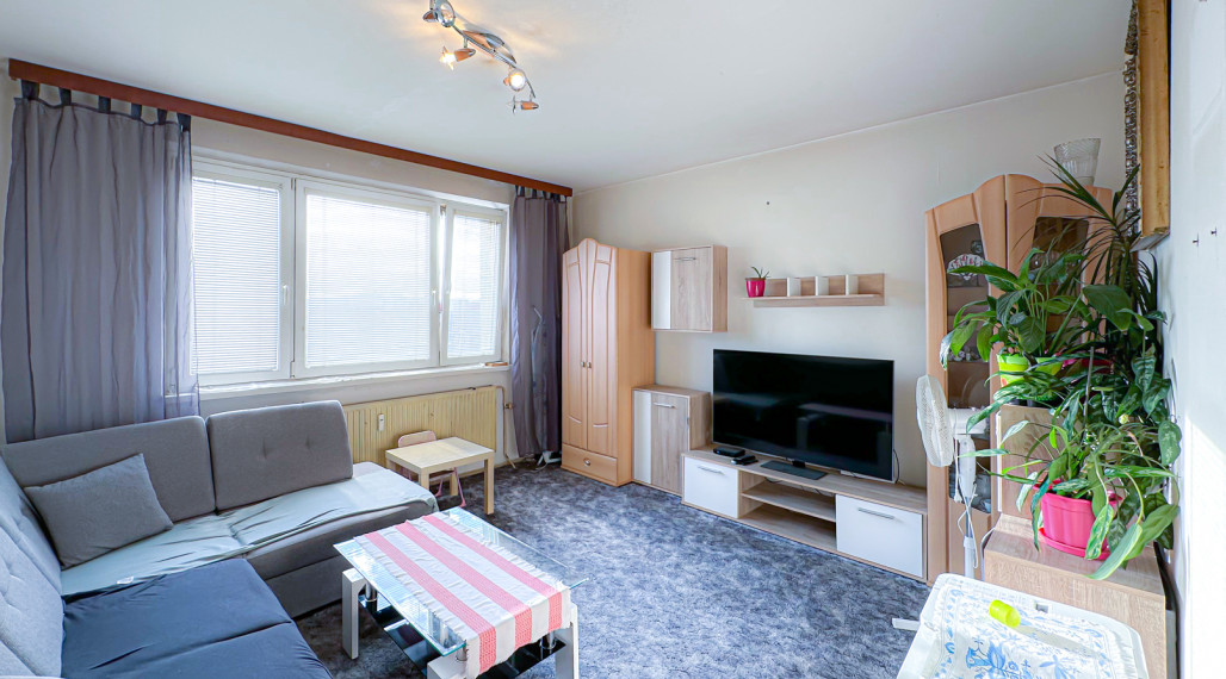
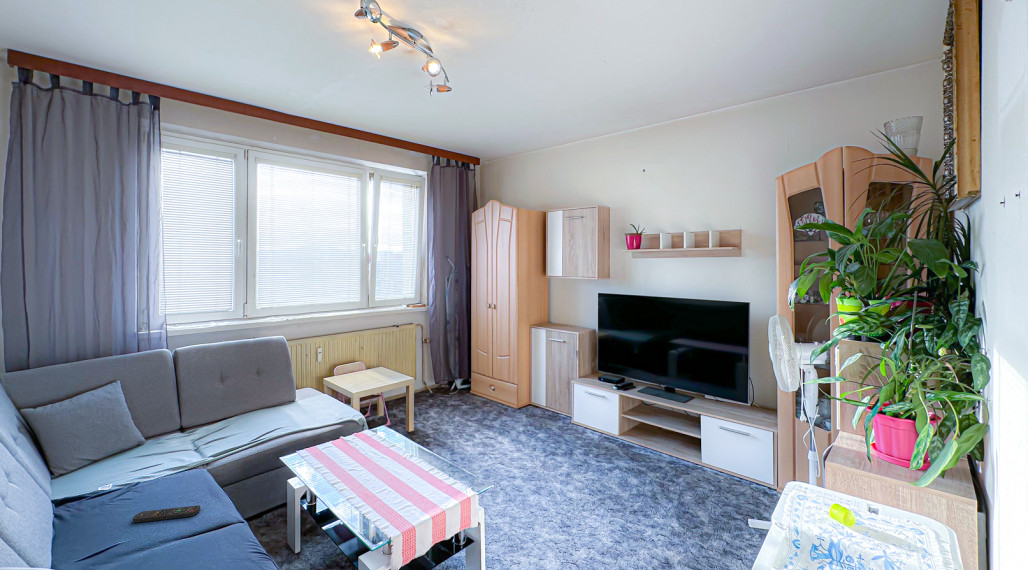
+ remote control [132,504,201,524]
